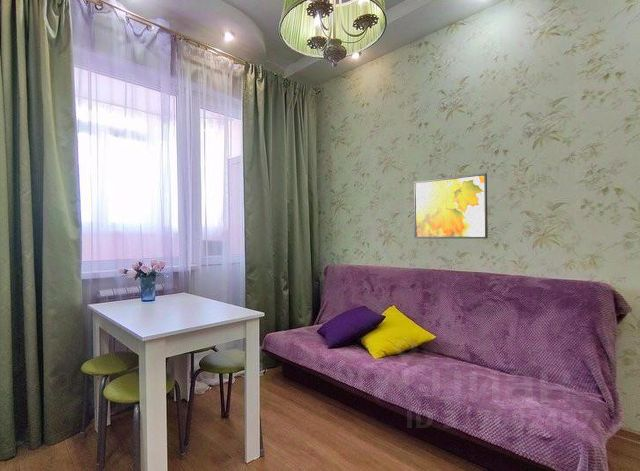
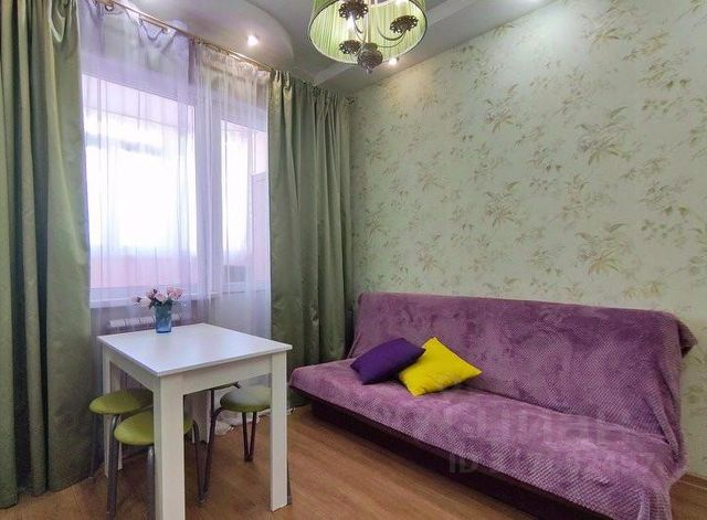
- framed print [413,172,489,240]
